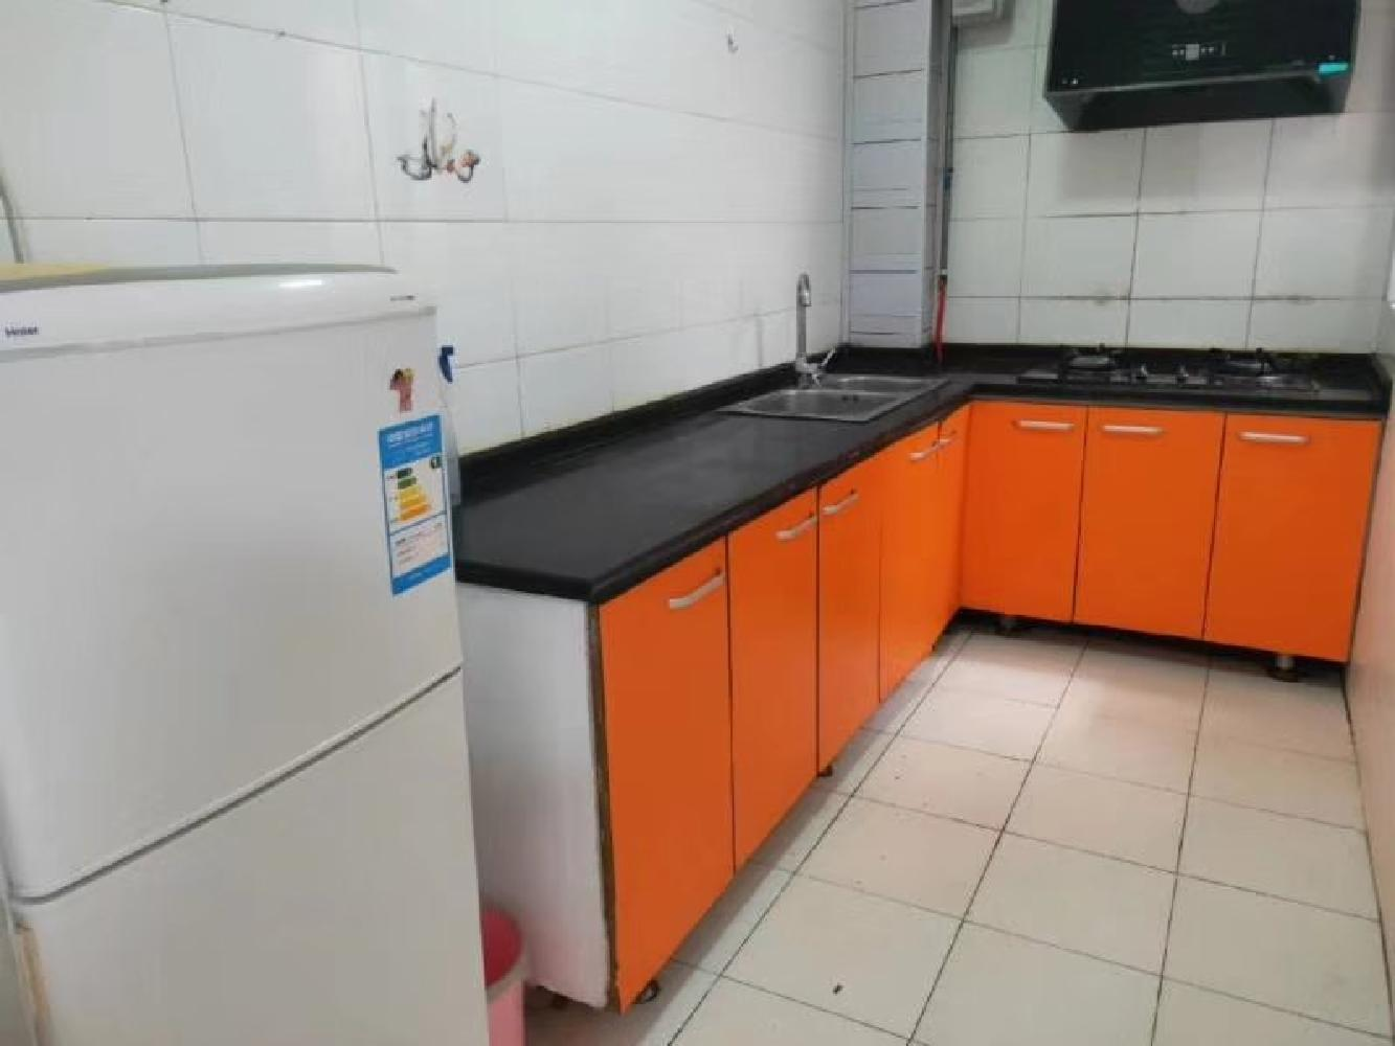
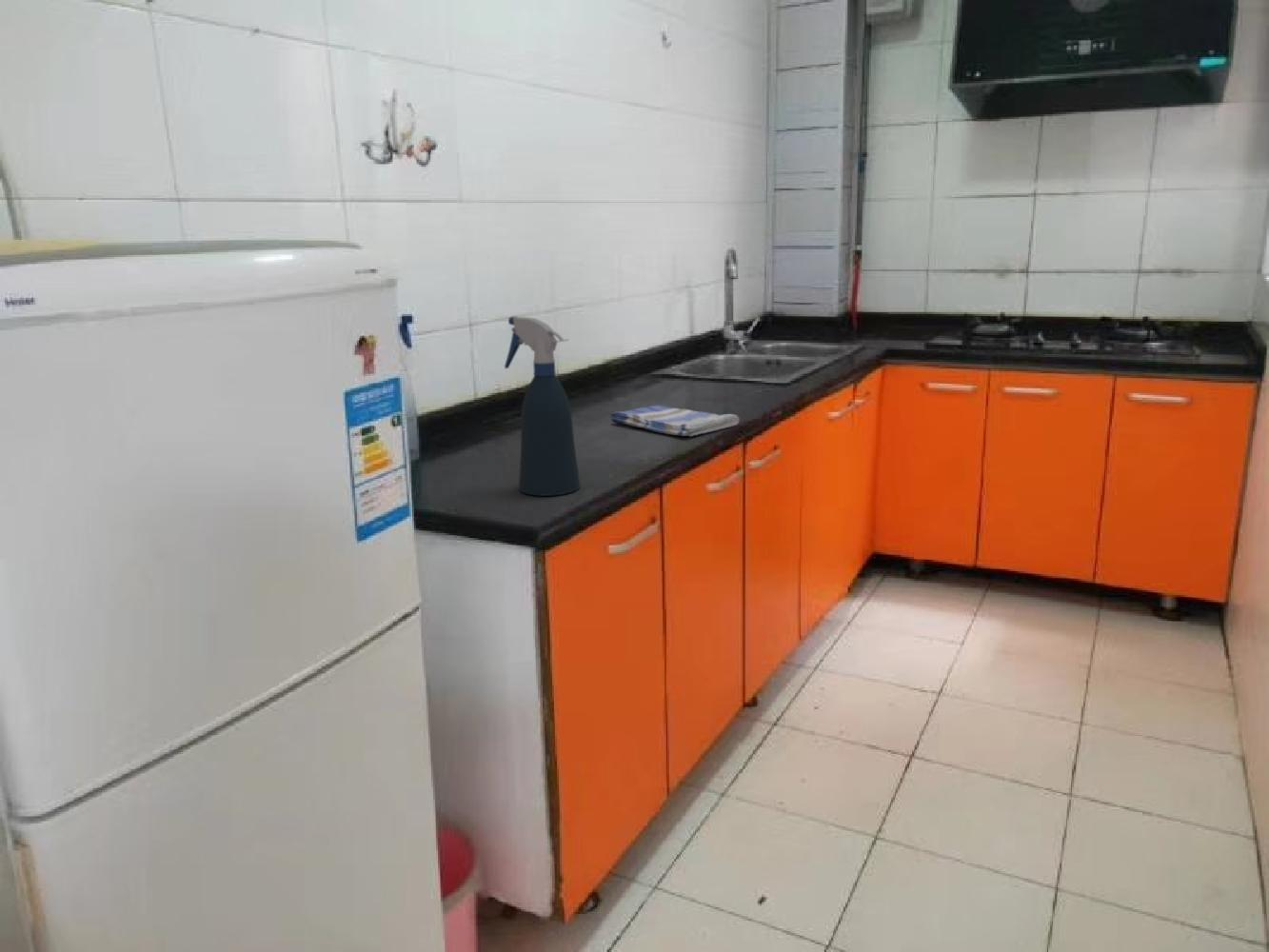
+ spray bottle [504,315,581,497]
+ dish towel [610,405,740,437]
